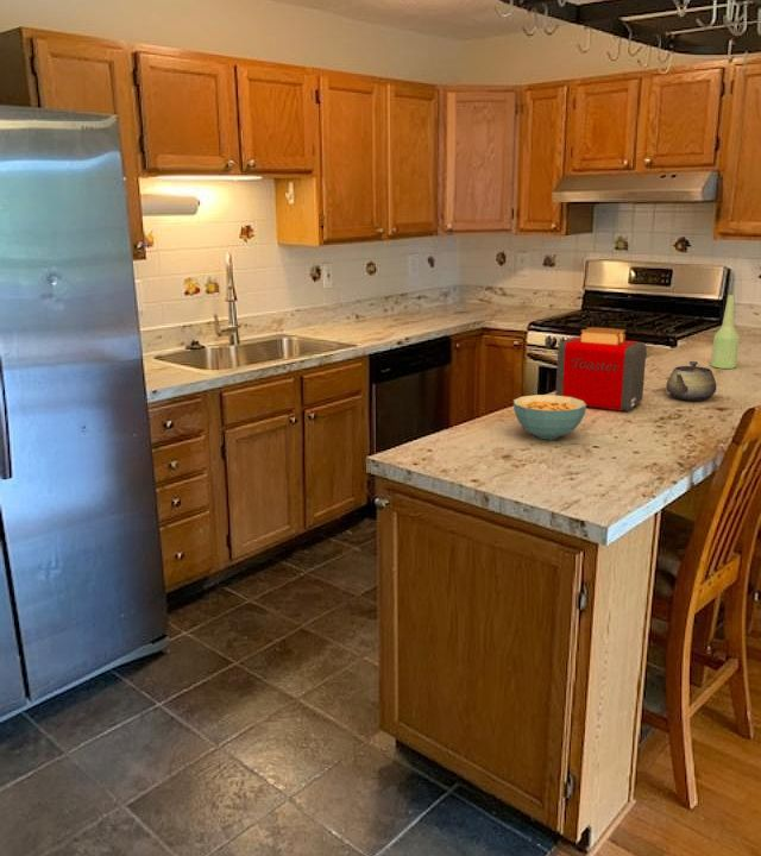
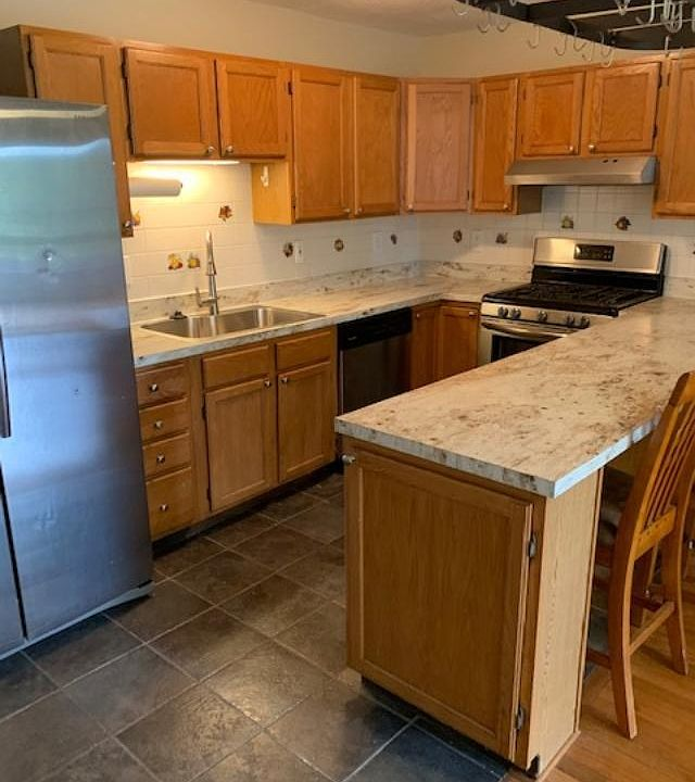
- bottle [710,294,741,370]
- teapot [665,360,717,402]
- cereal bowl [512,394,587,441]
- toaster [554,327,648,413]
